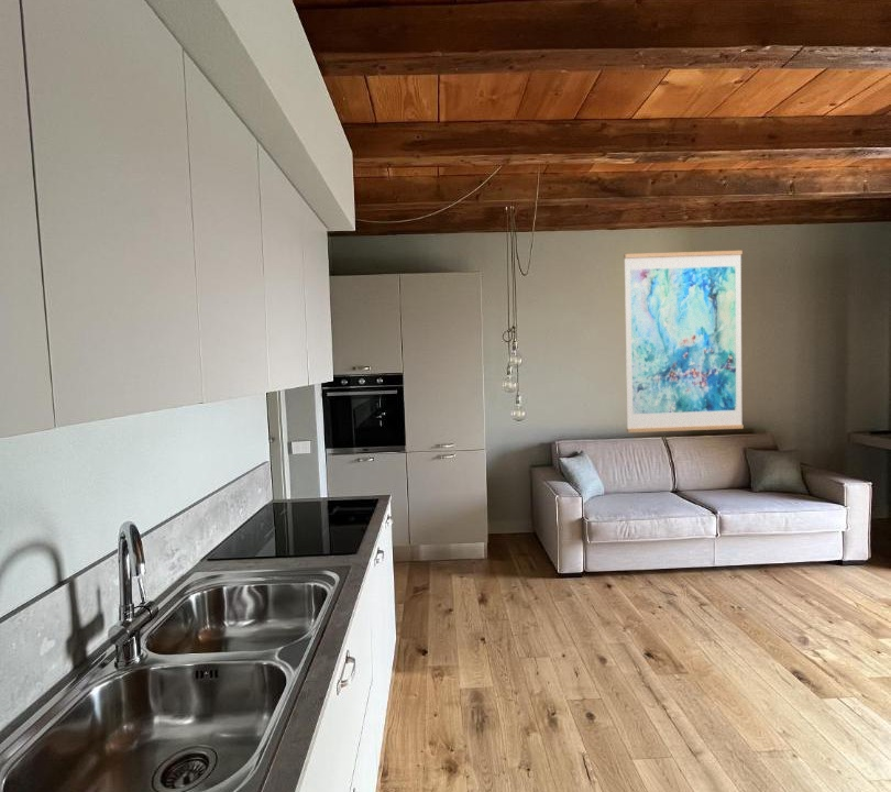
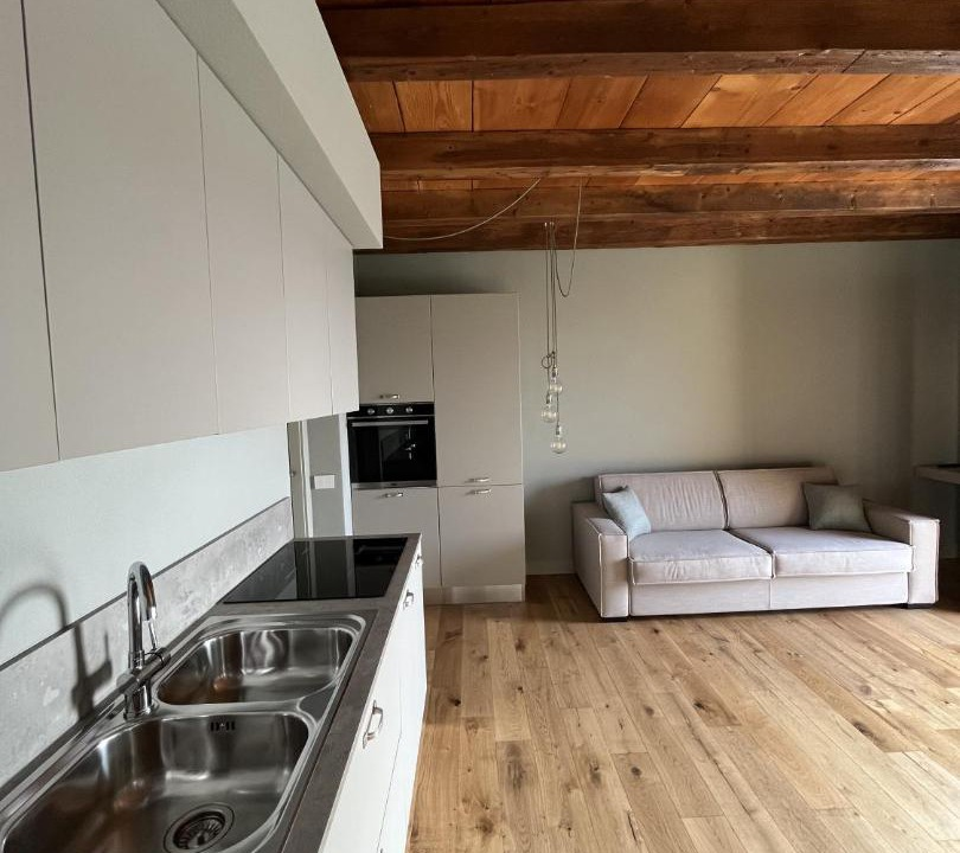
- wall art [623,250,745,433]
